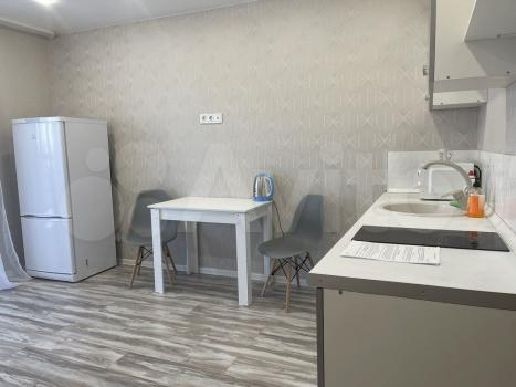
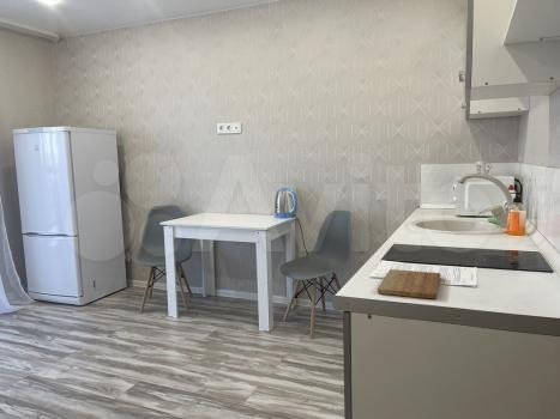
+ cutting board [377,268,442,300]
